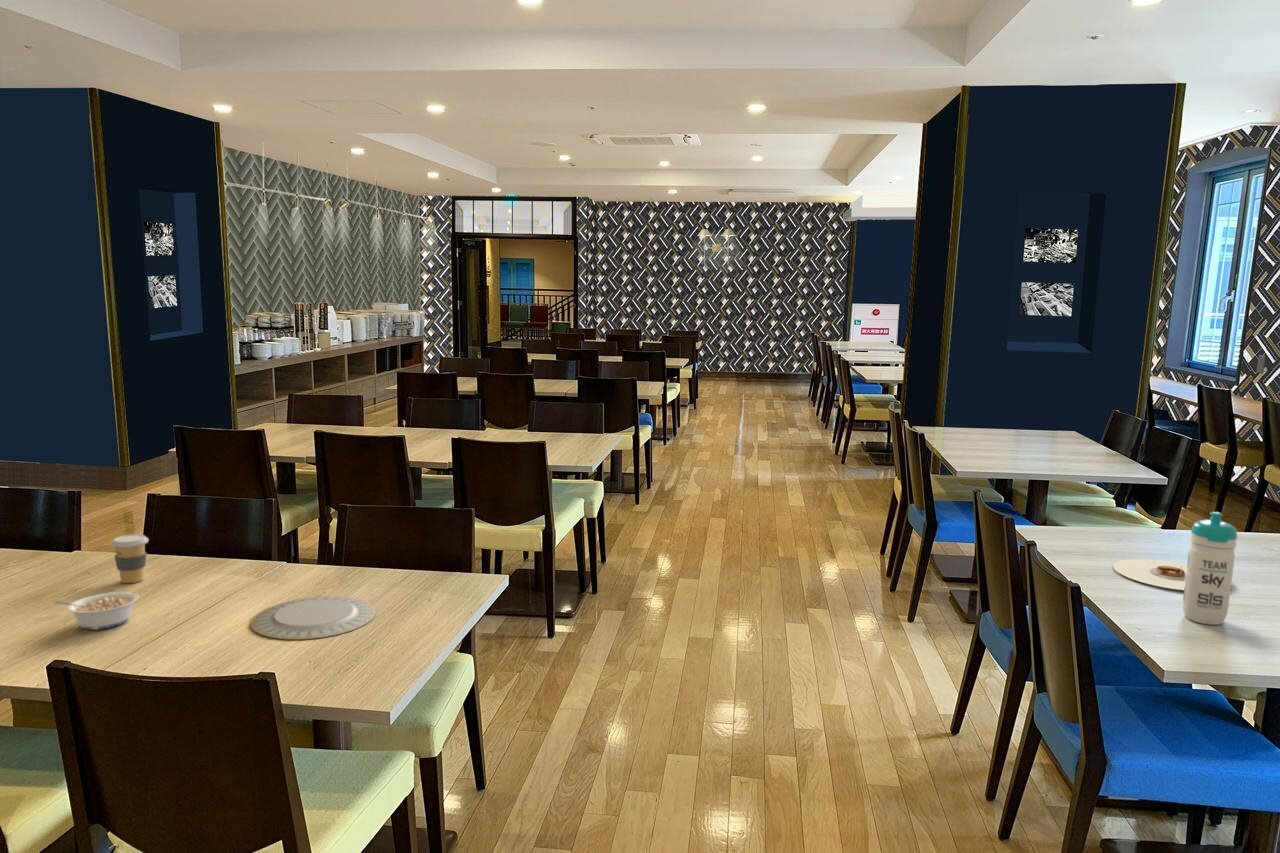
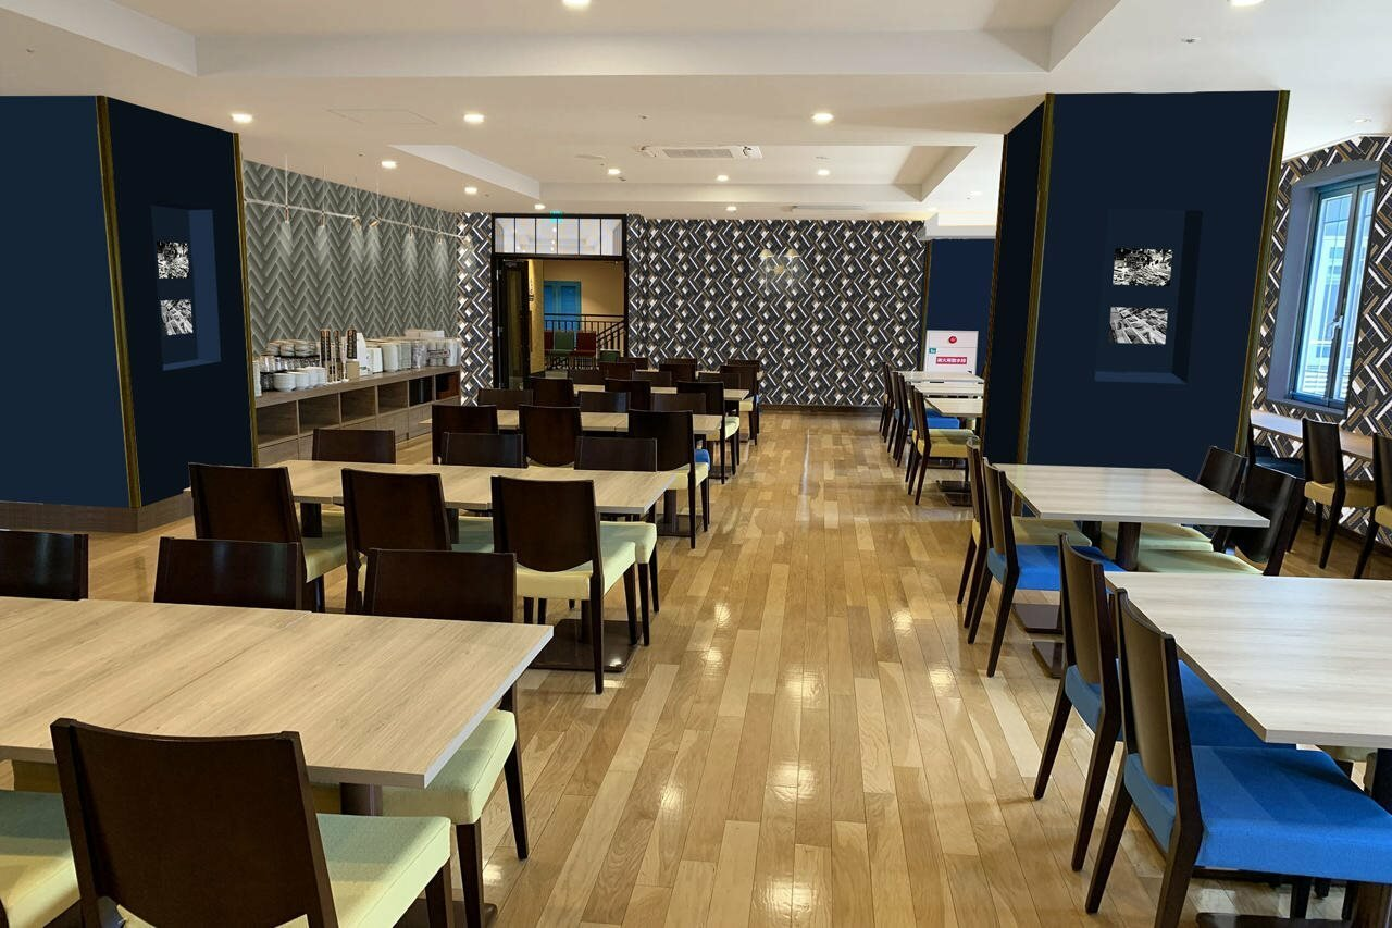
- plate [1112,558,1233,591]
- water bottle [1182,511,1239,626]
- chinaware [249,596,377,640]
- legume [53,591,140,631]
- coffee cup [110,533,149,584]
